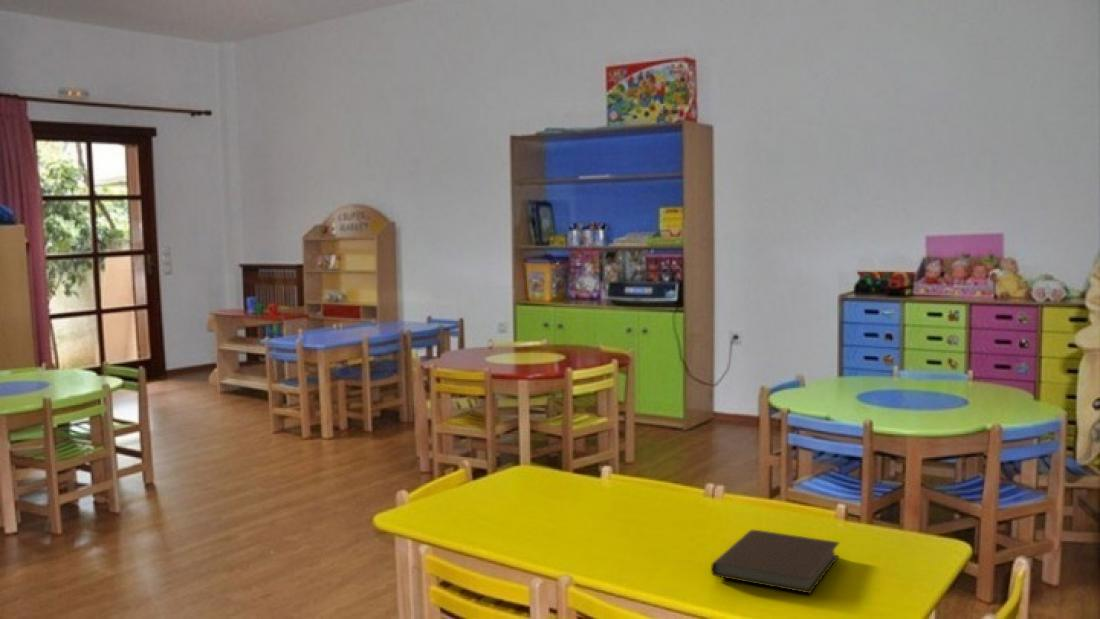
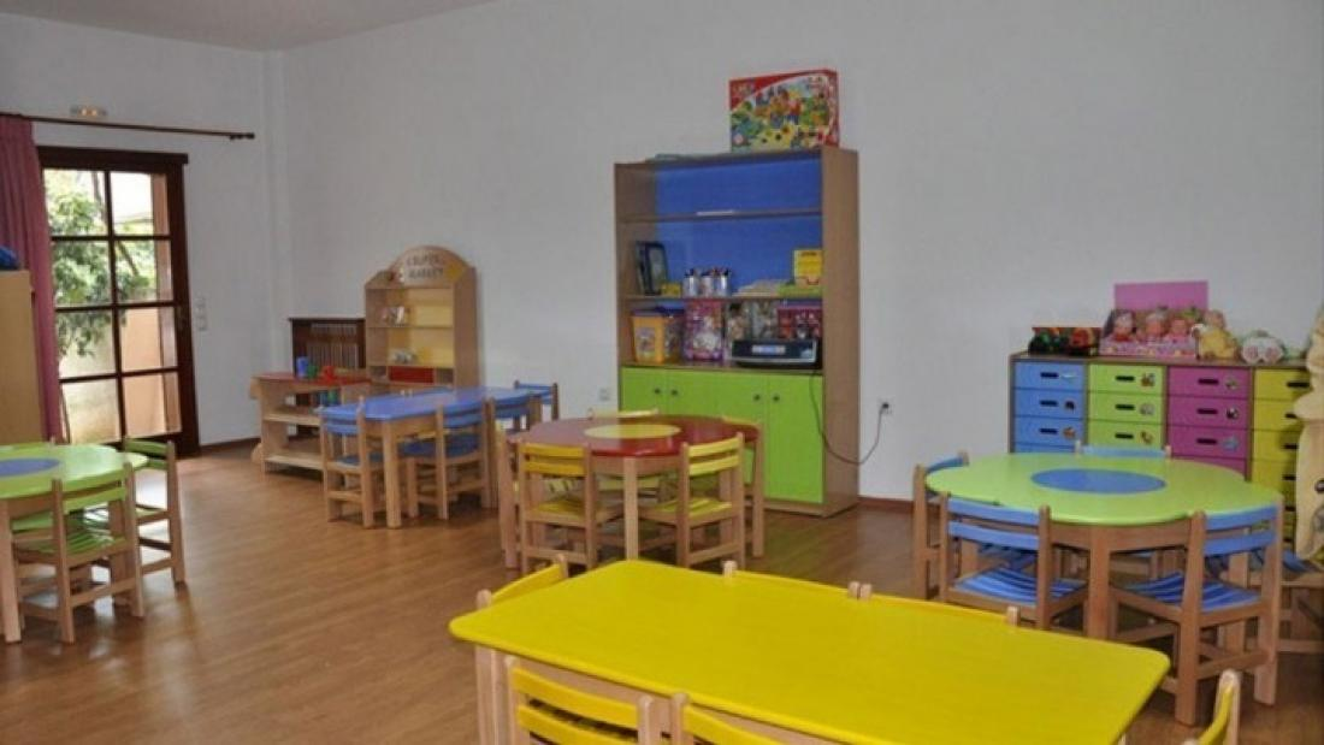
- notebook [710,529,841,595]
